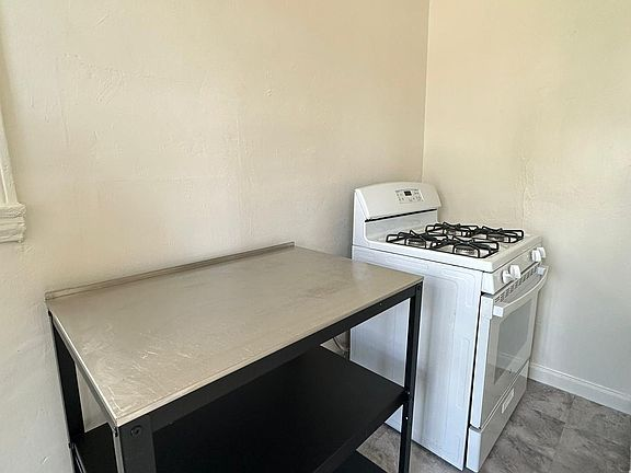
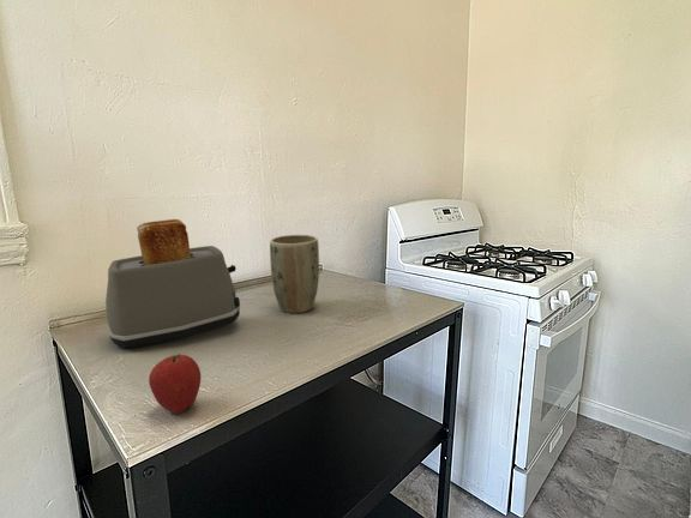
+ fruit [148,353,202,415]
+ plant pot [269,234,320,314]
+ toaster [104,218,241,350]
